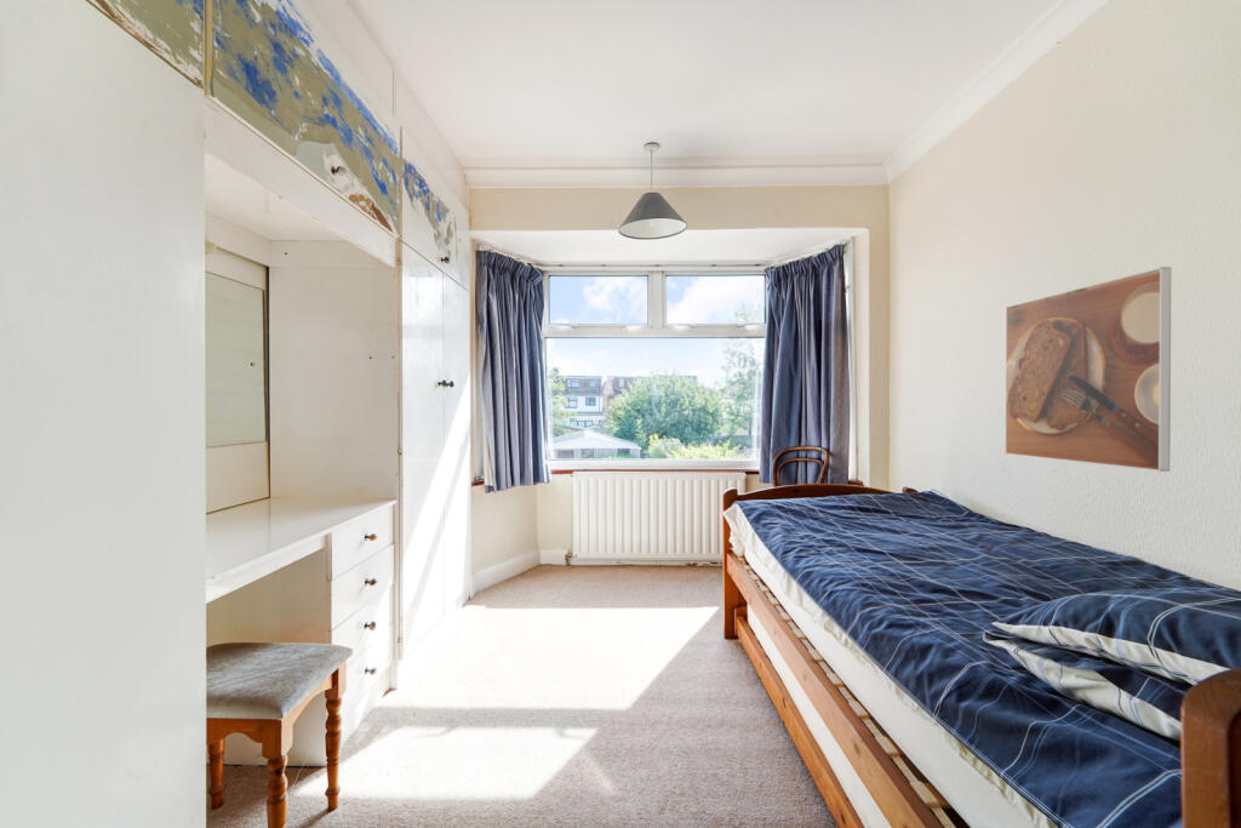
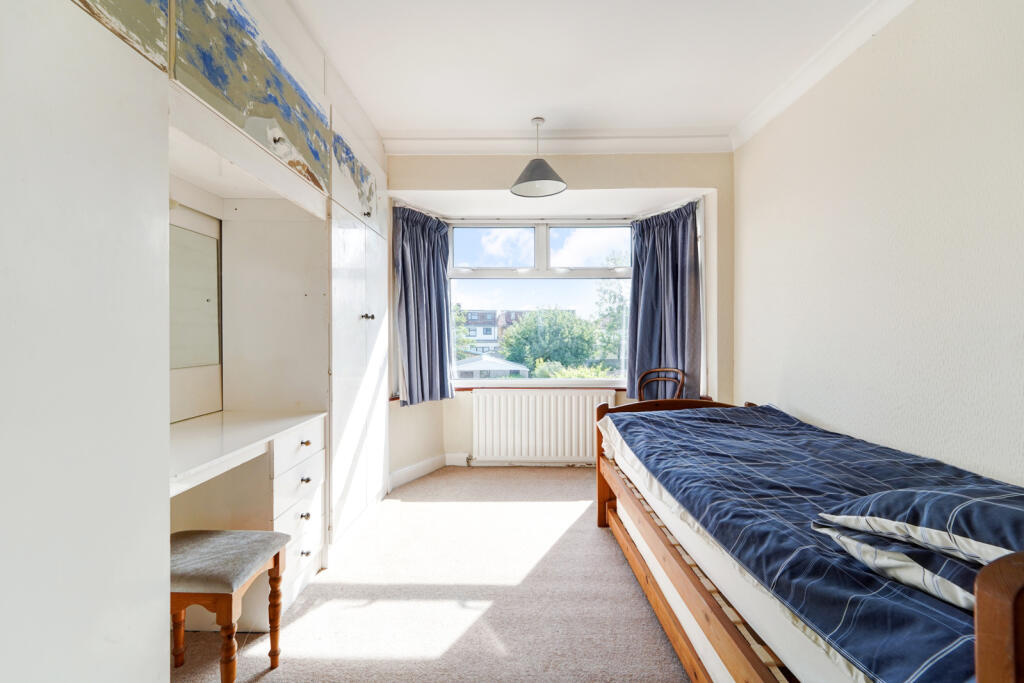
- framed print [1003,265,1172,473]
